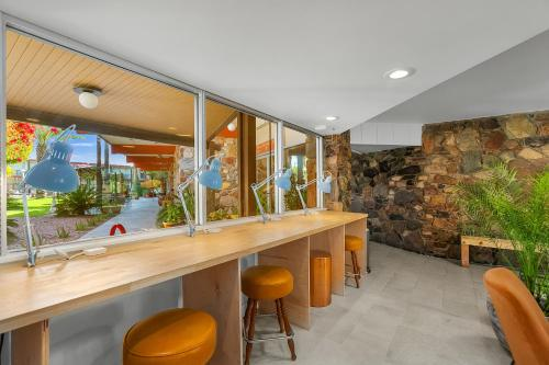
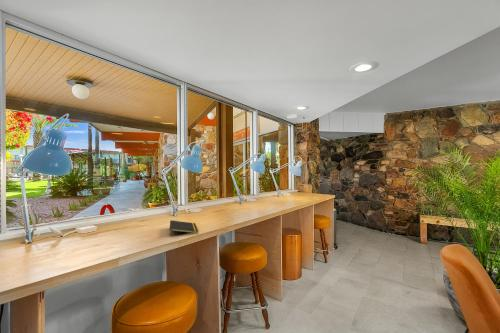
+ notepad [169,219,199,237]
